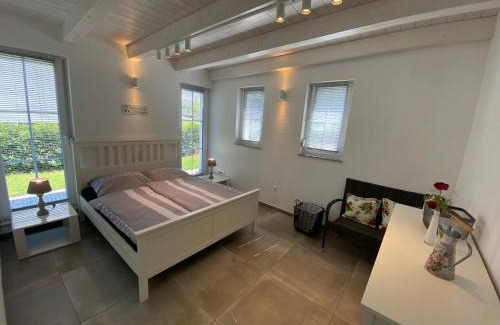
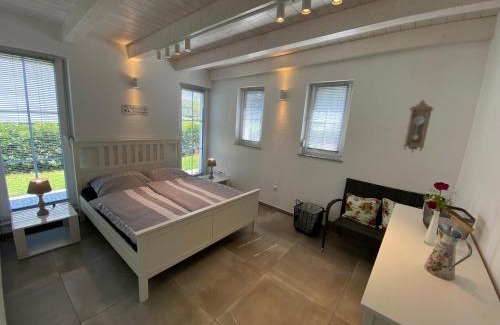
+ pendulum clock [402,99,435,154]
